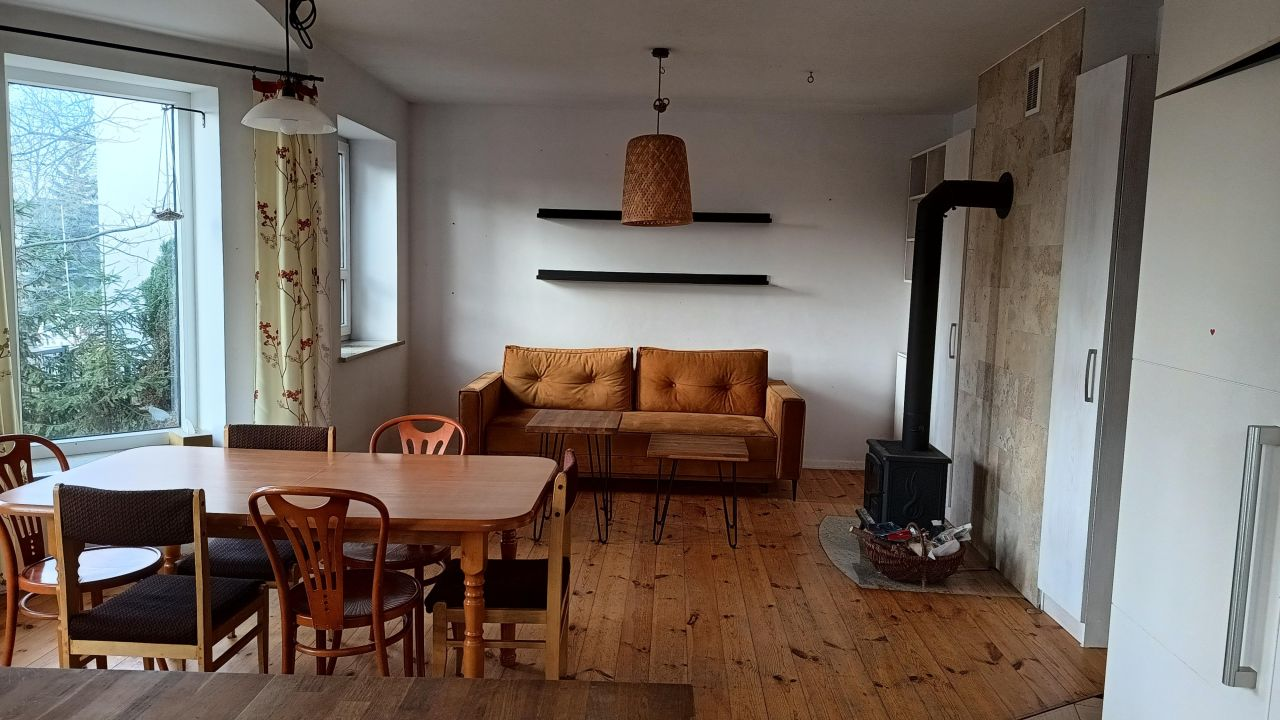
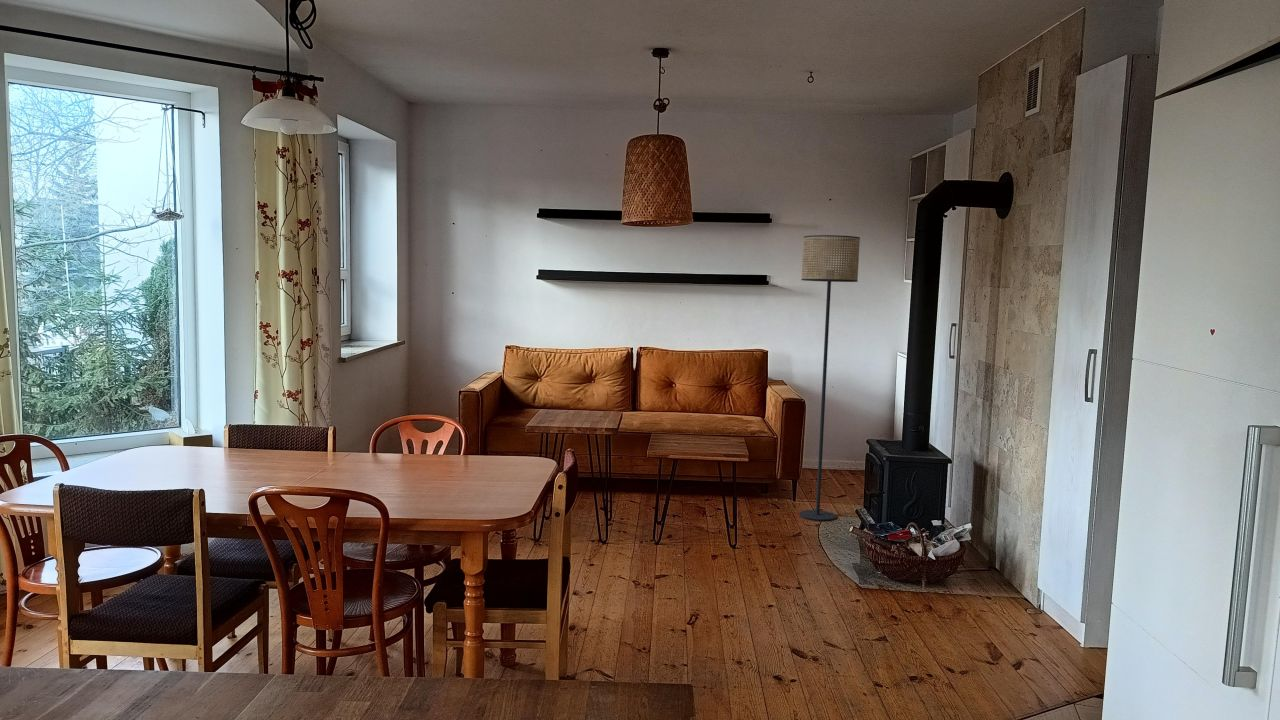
+ floor lamp [798,234,861,521]
